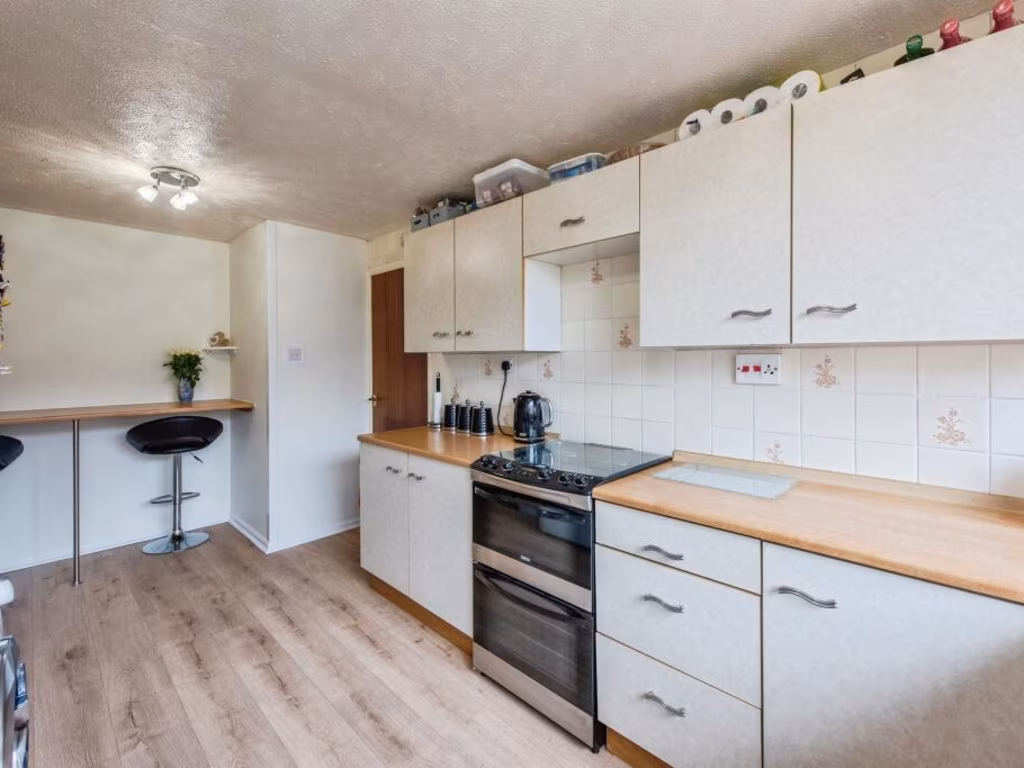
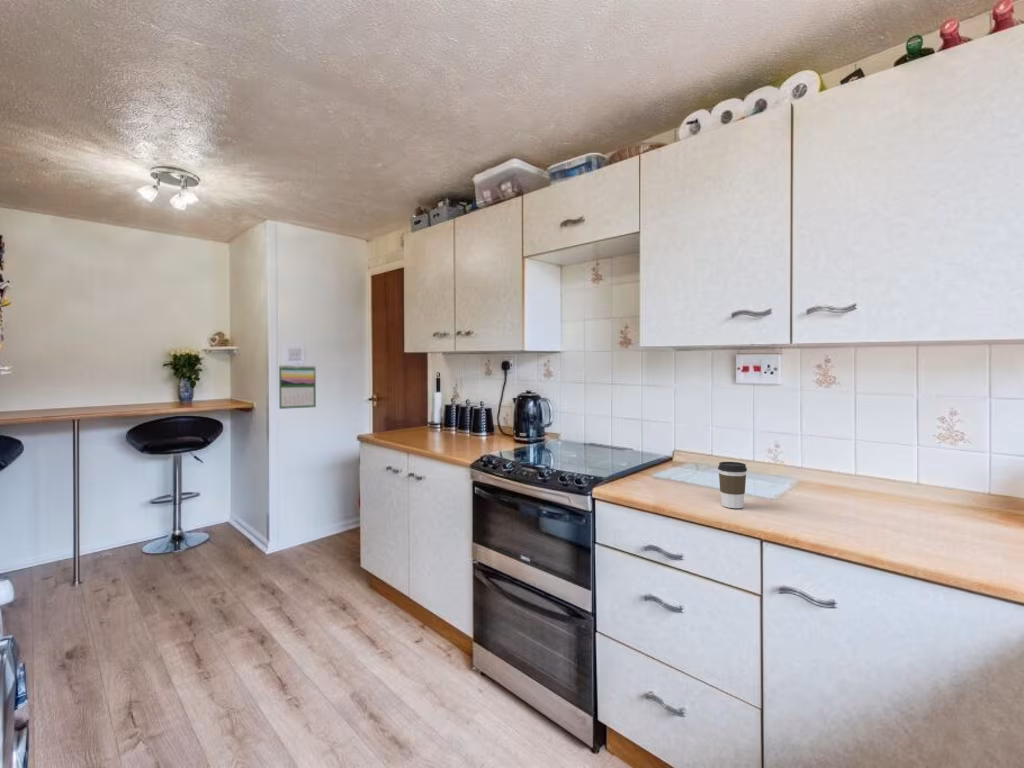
+ coffee cup [717,461,748,509]
+ calendar [278,364,317,410]
